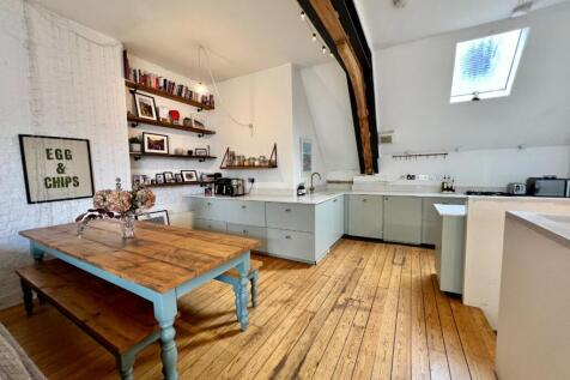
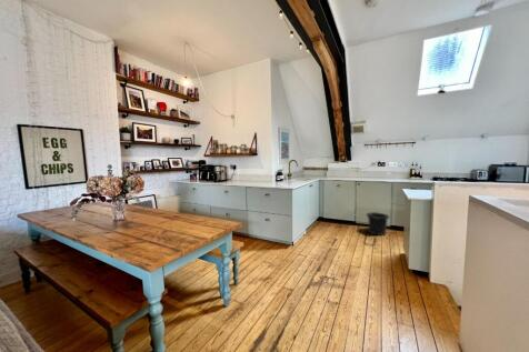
+ trash can [366,211,390,237]
